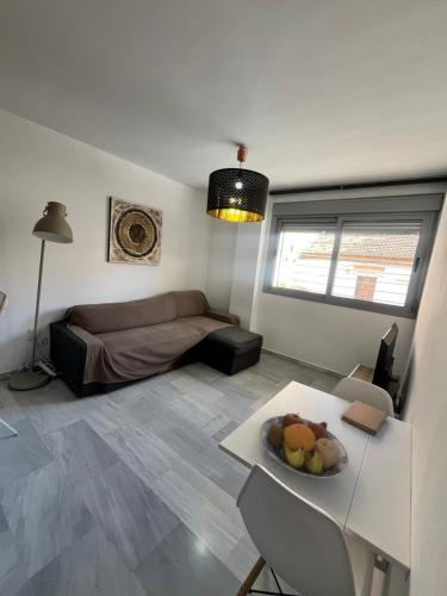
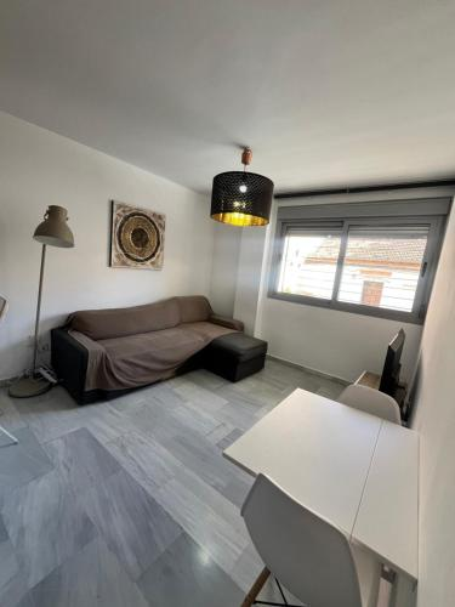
- fruit bowl [259,411,350,480]
- notebook [340,399,389,436]
